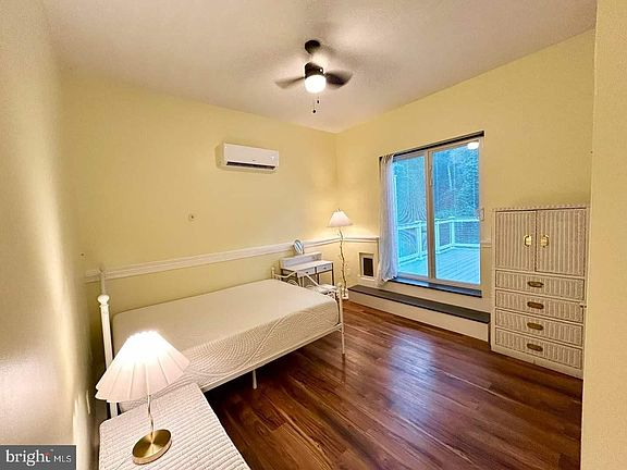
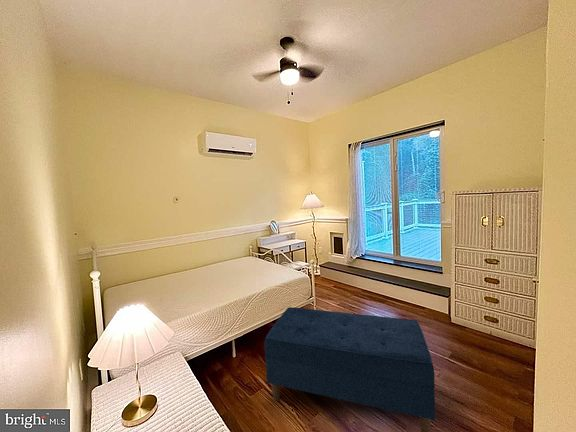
+ bench [264,306,436,432]
